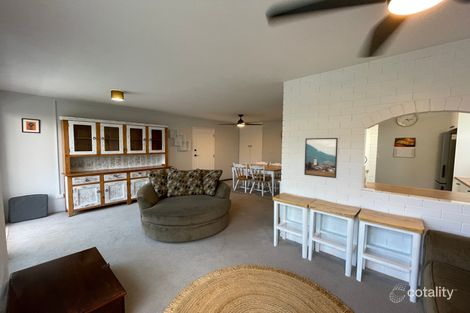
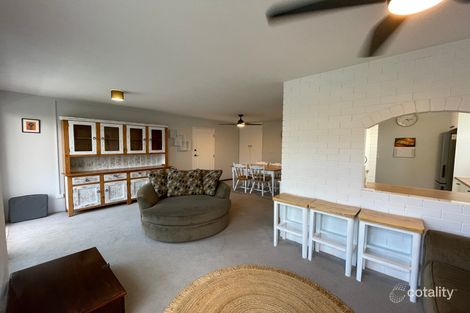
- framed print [303,137,339,179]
